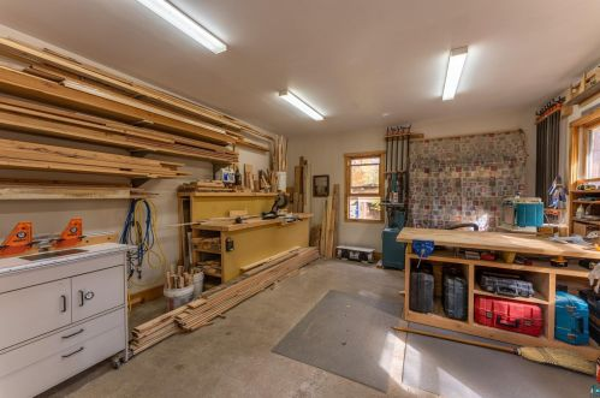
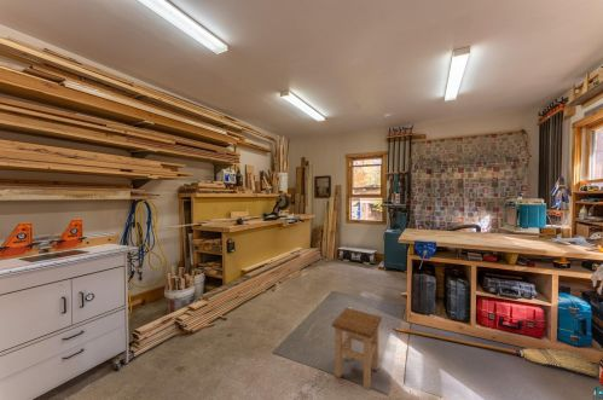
+ stool [331,307,383,390]
